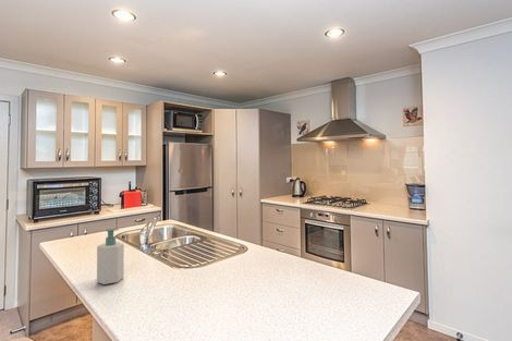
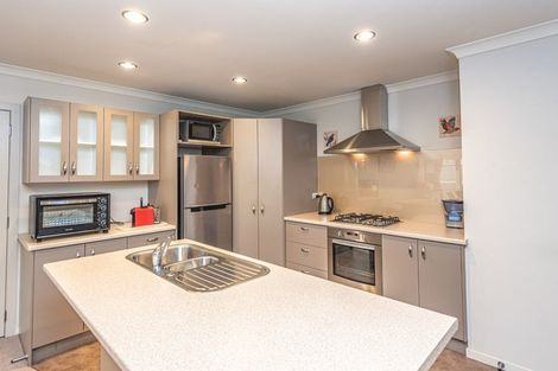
- soap bottle [96,228,125,285]
